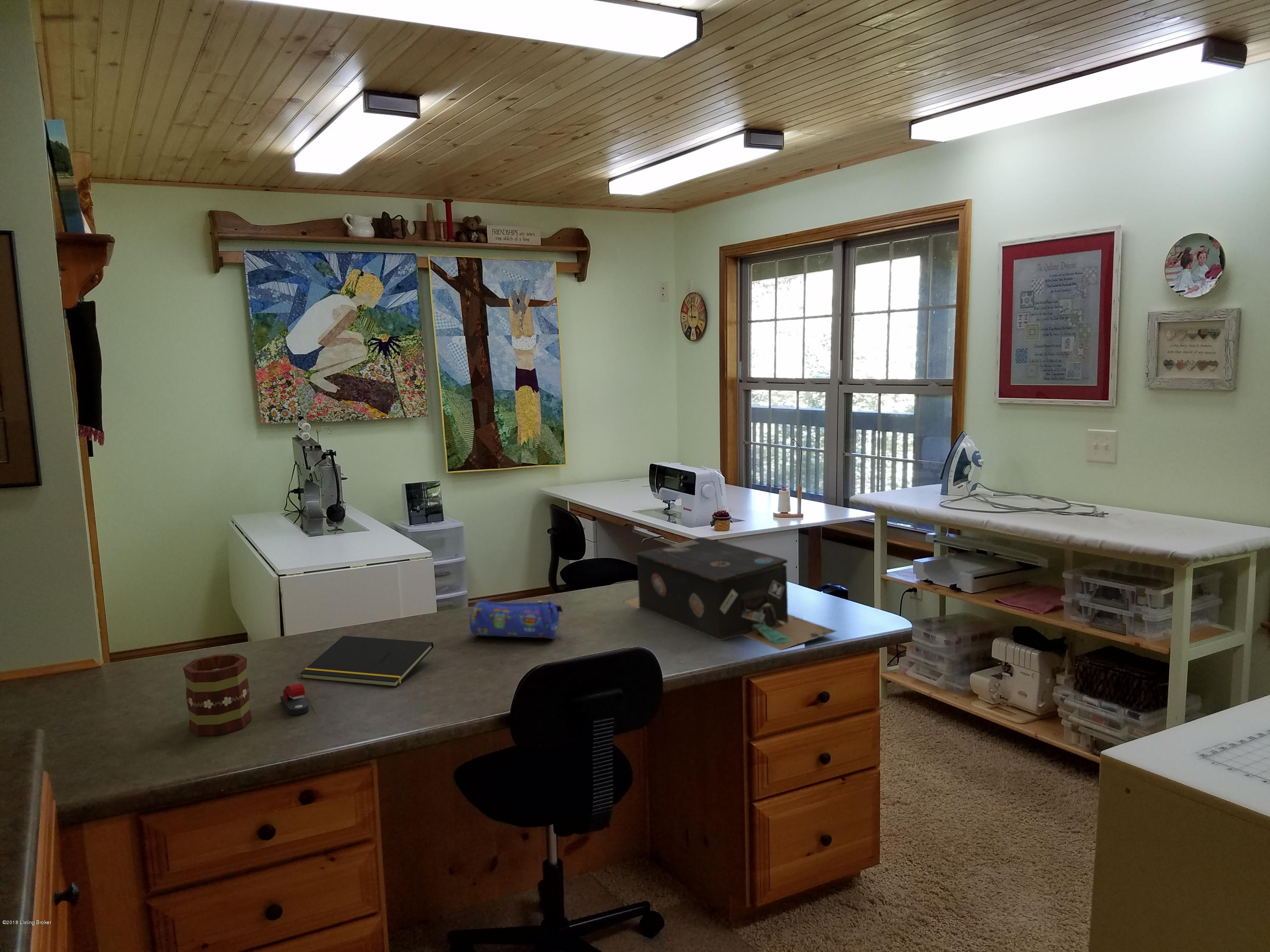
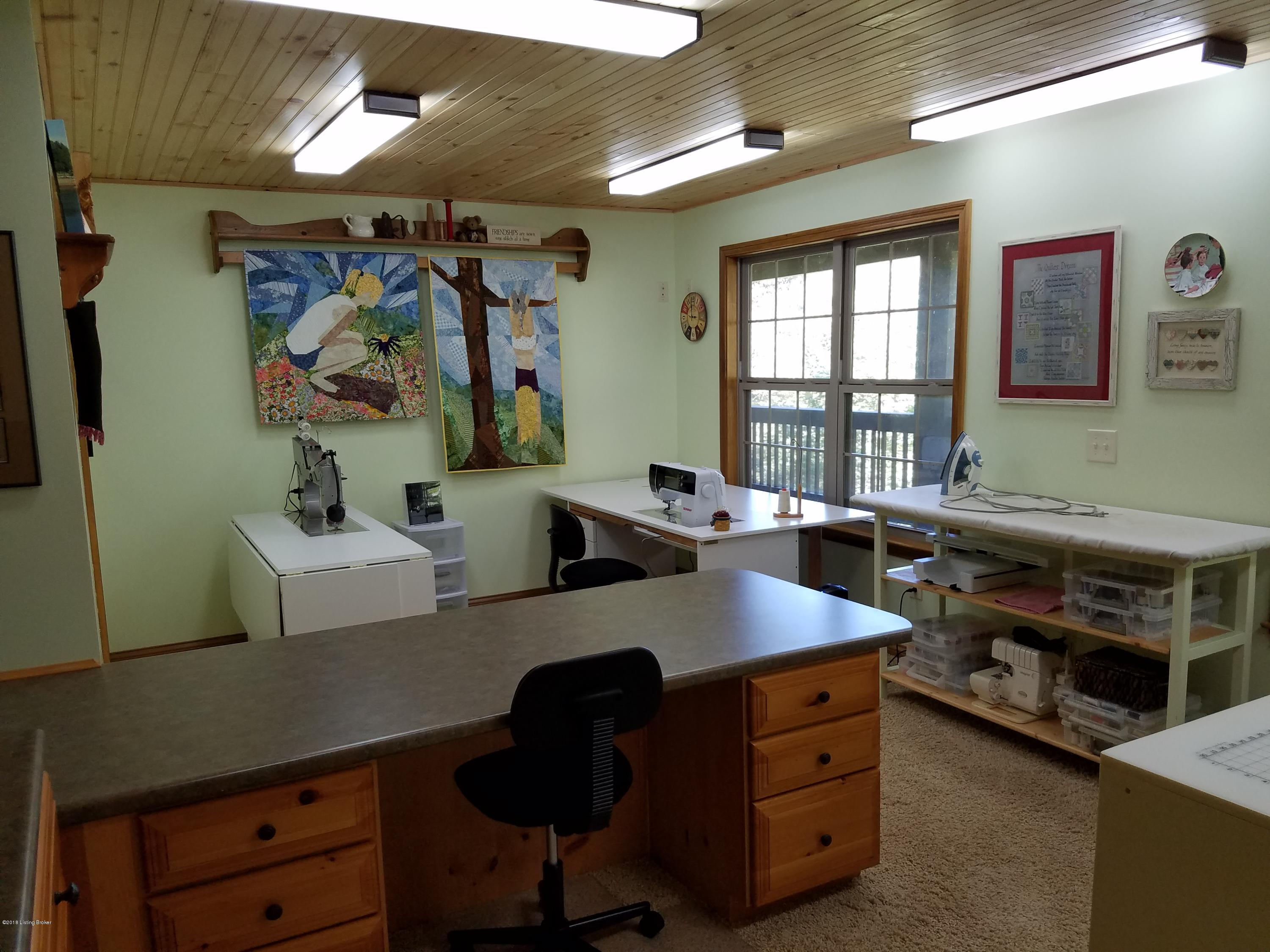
- mug [183,653,252,736]
- pencil case [469,599,563,639]
- stapler [280,683,309,715]
- suitcase [622,537,837,651]
- notepad [300,636,434,688]
